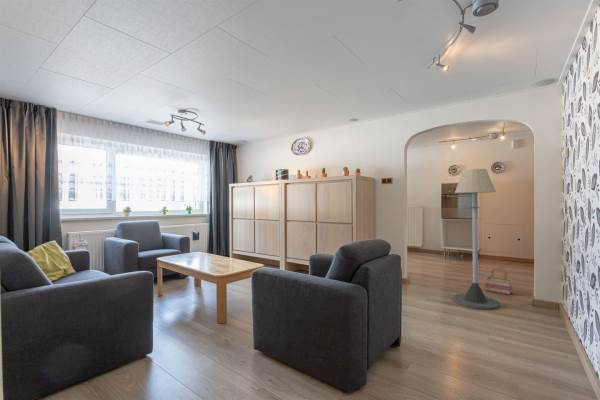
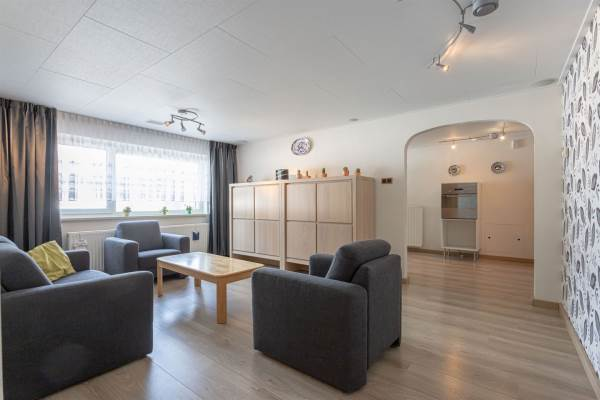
- basket [484,266,513,296]
- floor lamp [452,168,501,311]
